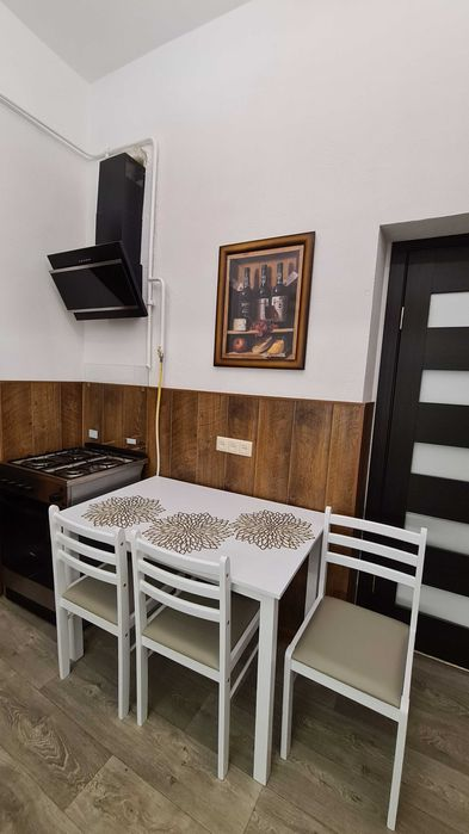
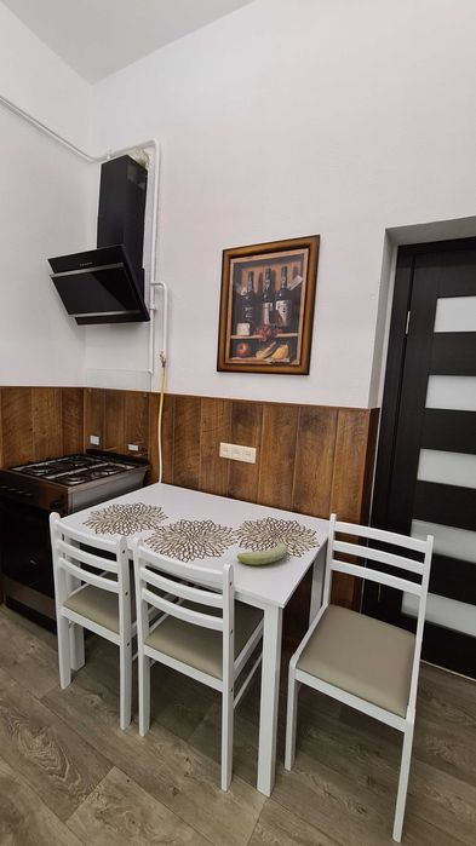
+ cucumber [236,537,289,566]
